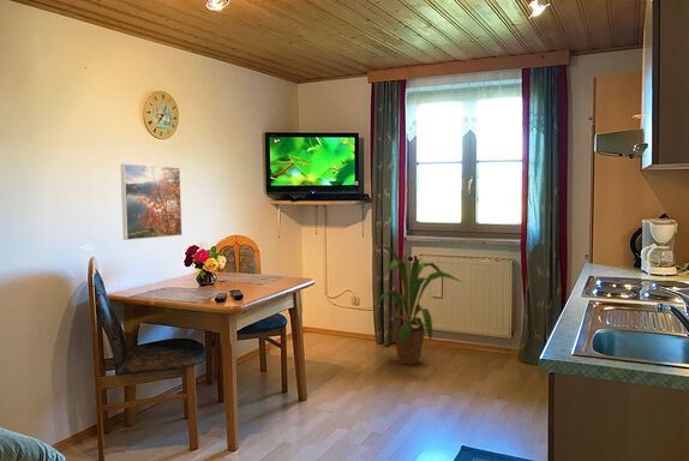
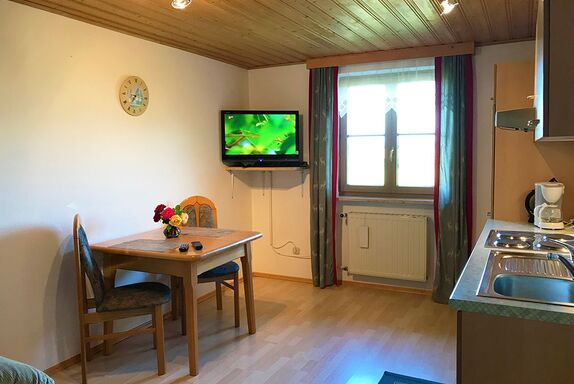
- house plant [372,244,462,366]
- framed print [120,163,184,241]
